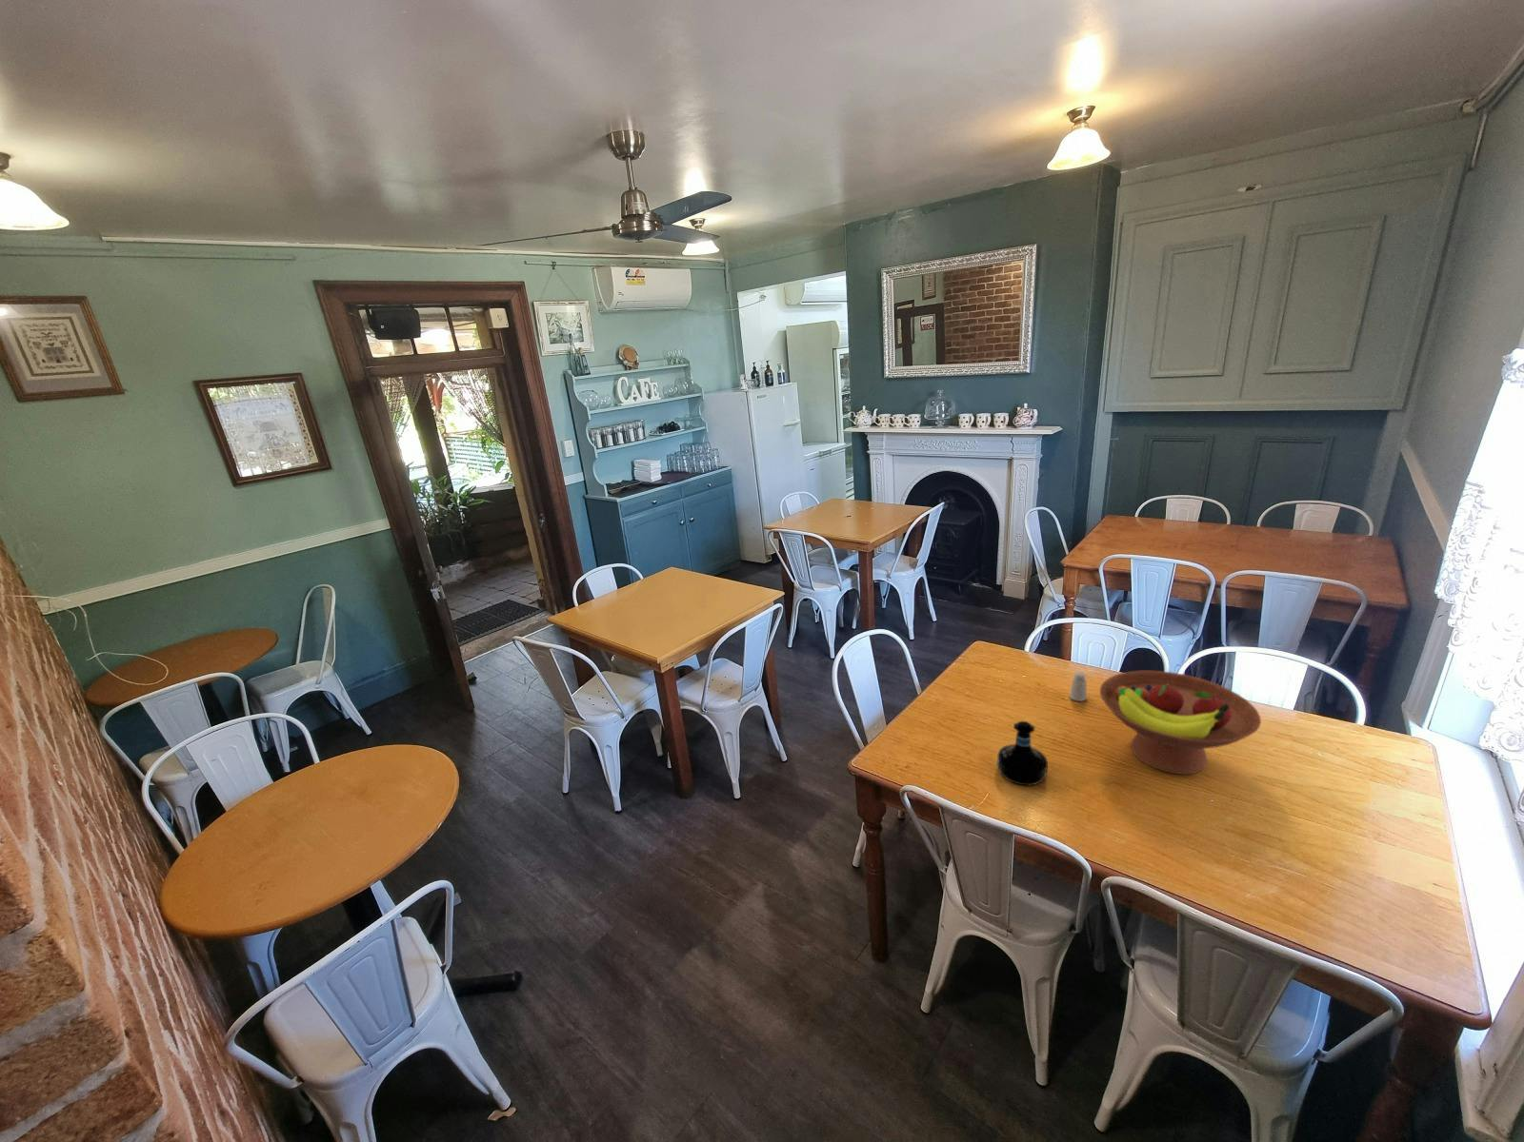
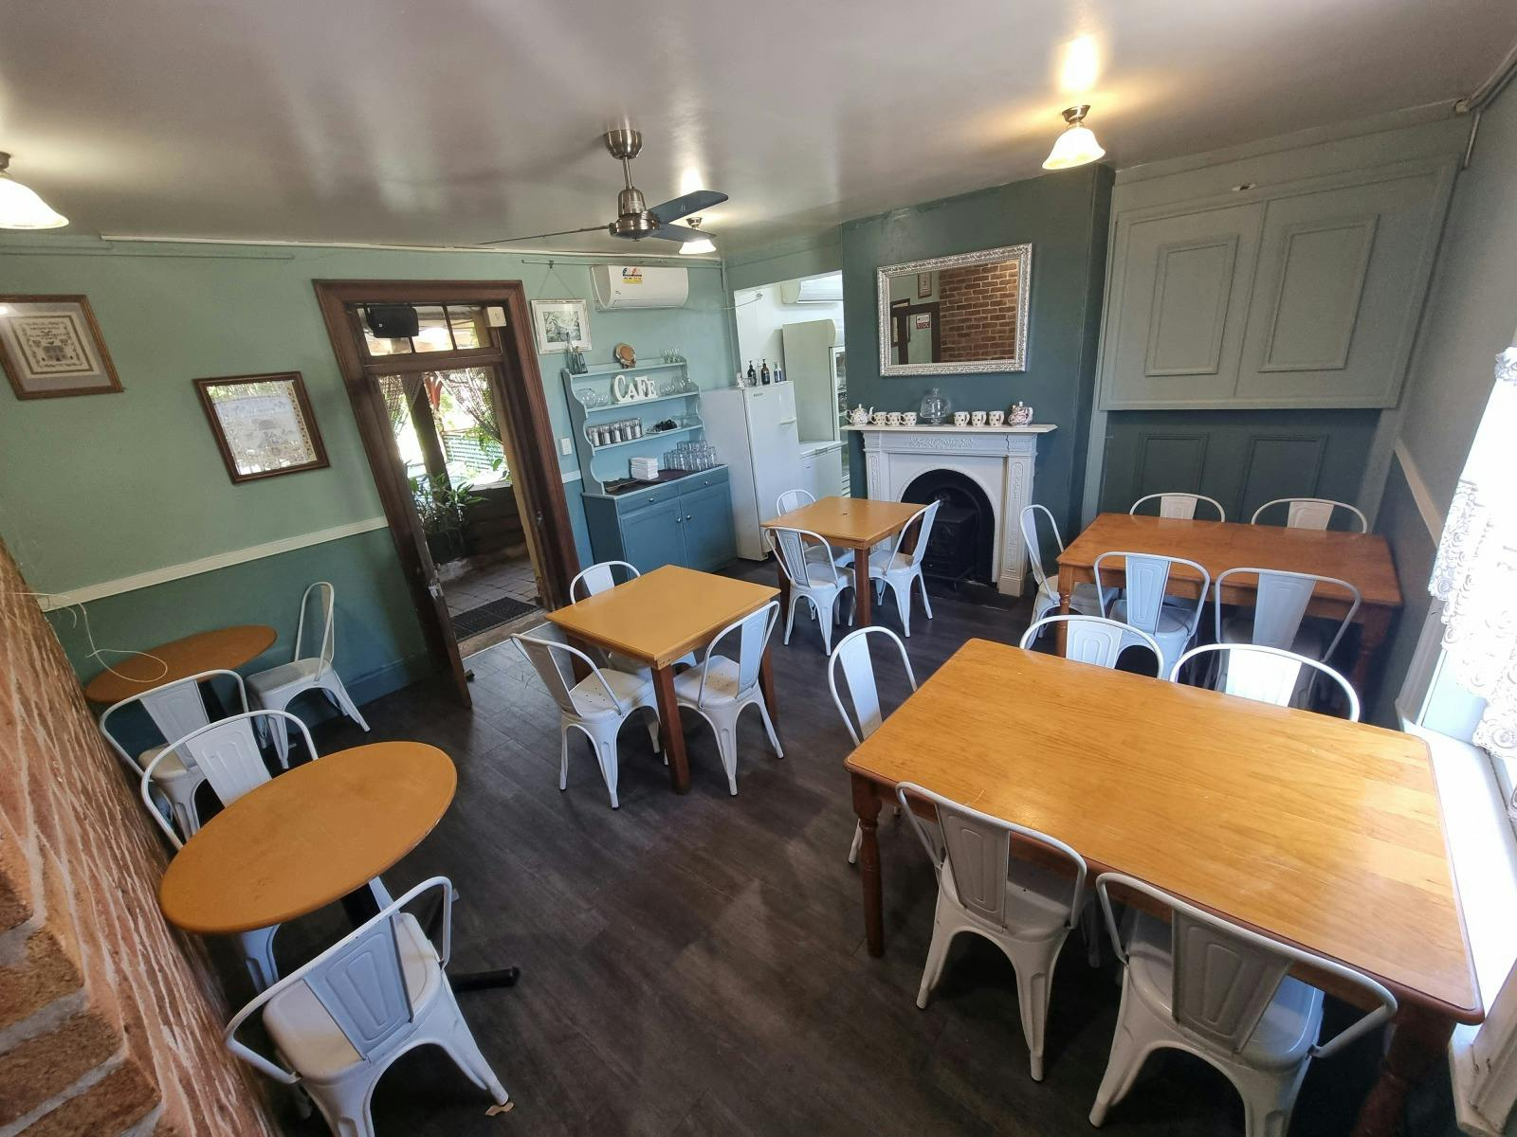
- saltshaker [1069,671,1087,702]
- tequila bottle [996,721,1049,786]
- fruit bowl [1099,671,1262,776]
